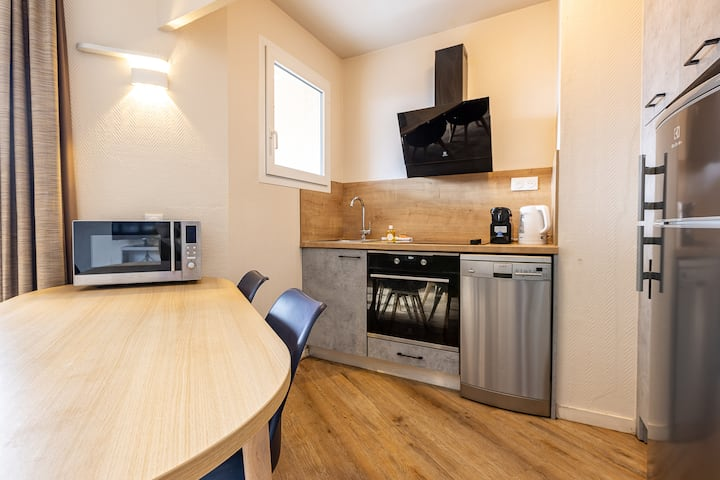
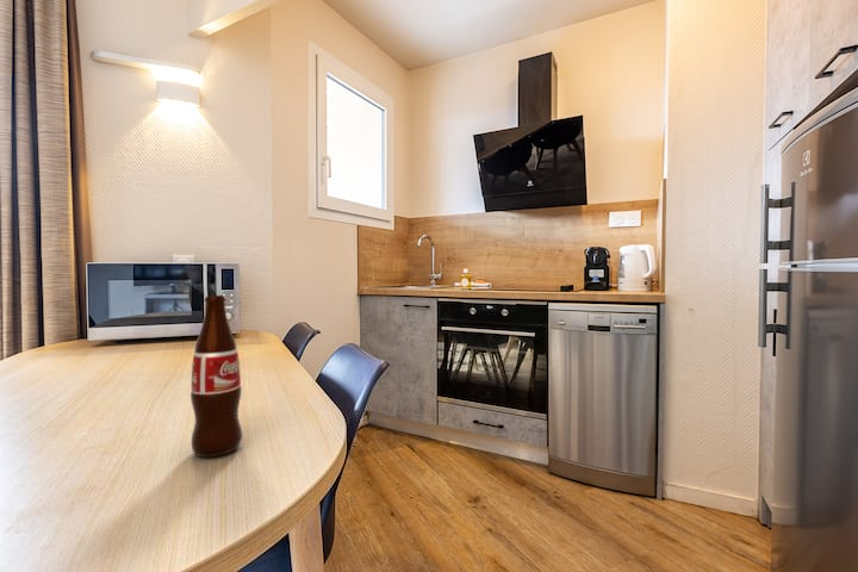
+ bottle [189,294,243,458]
